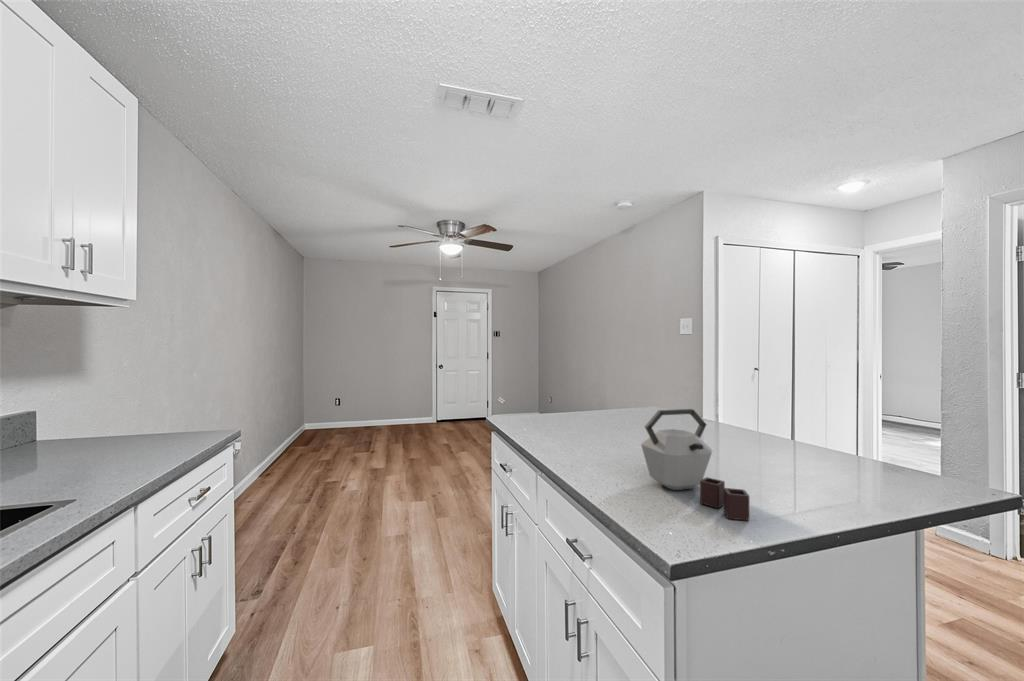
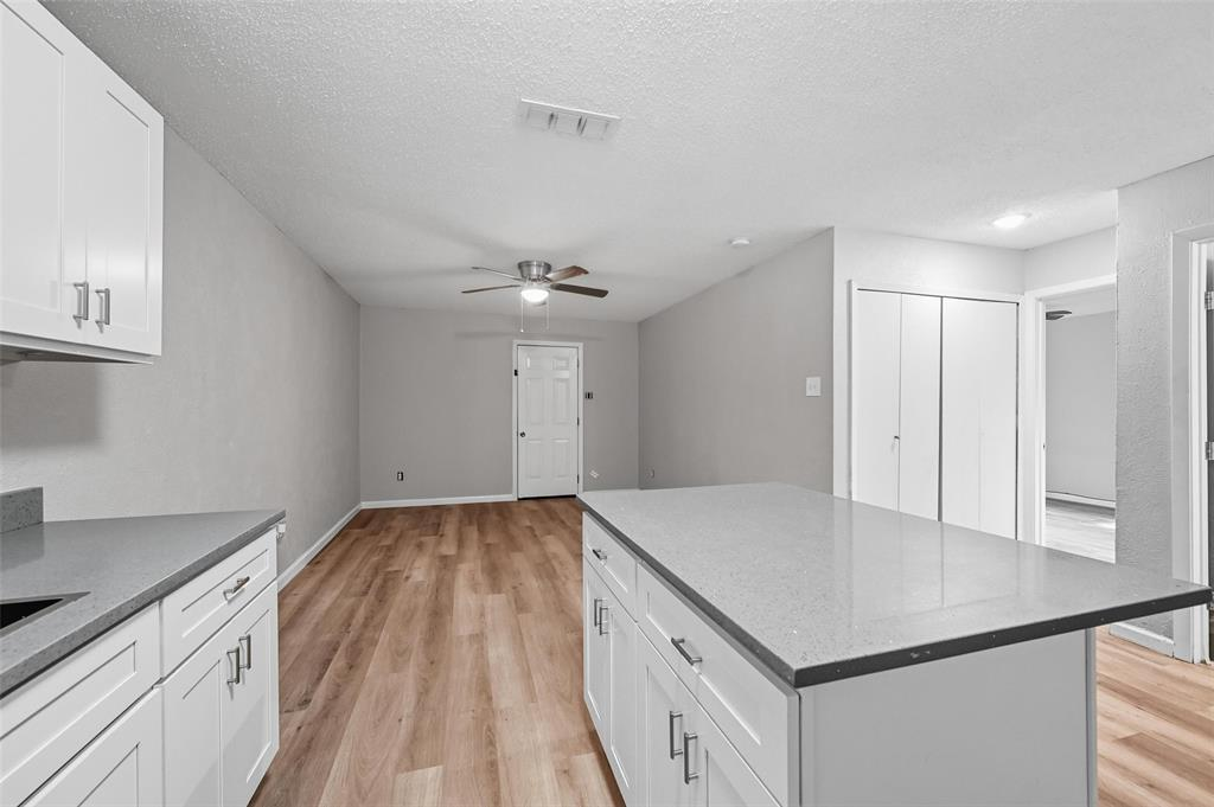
- kettle [640,408,750,522]
